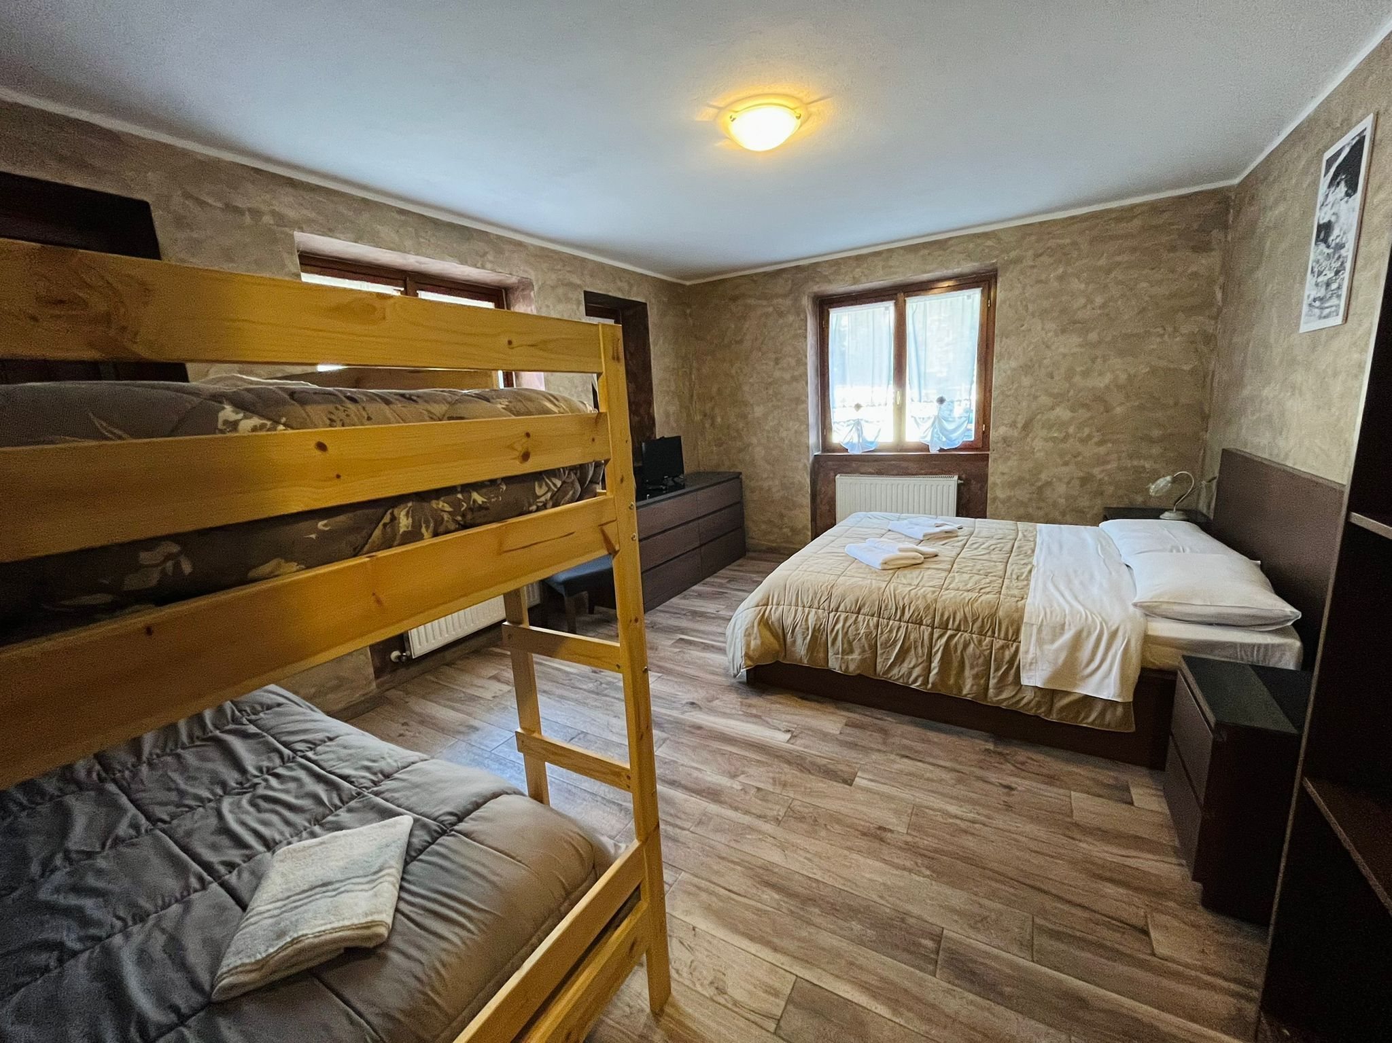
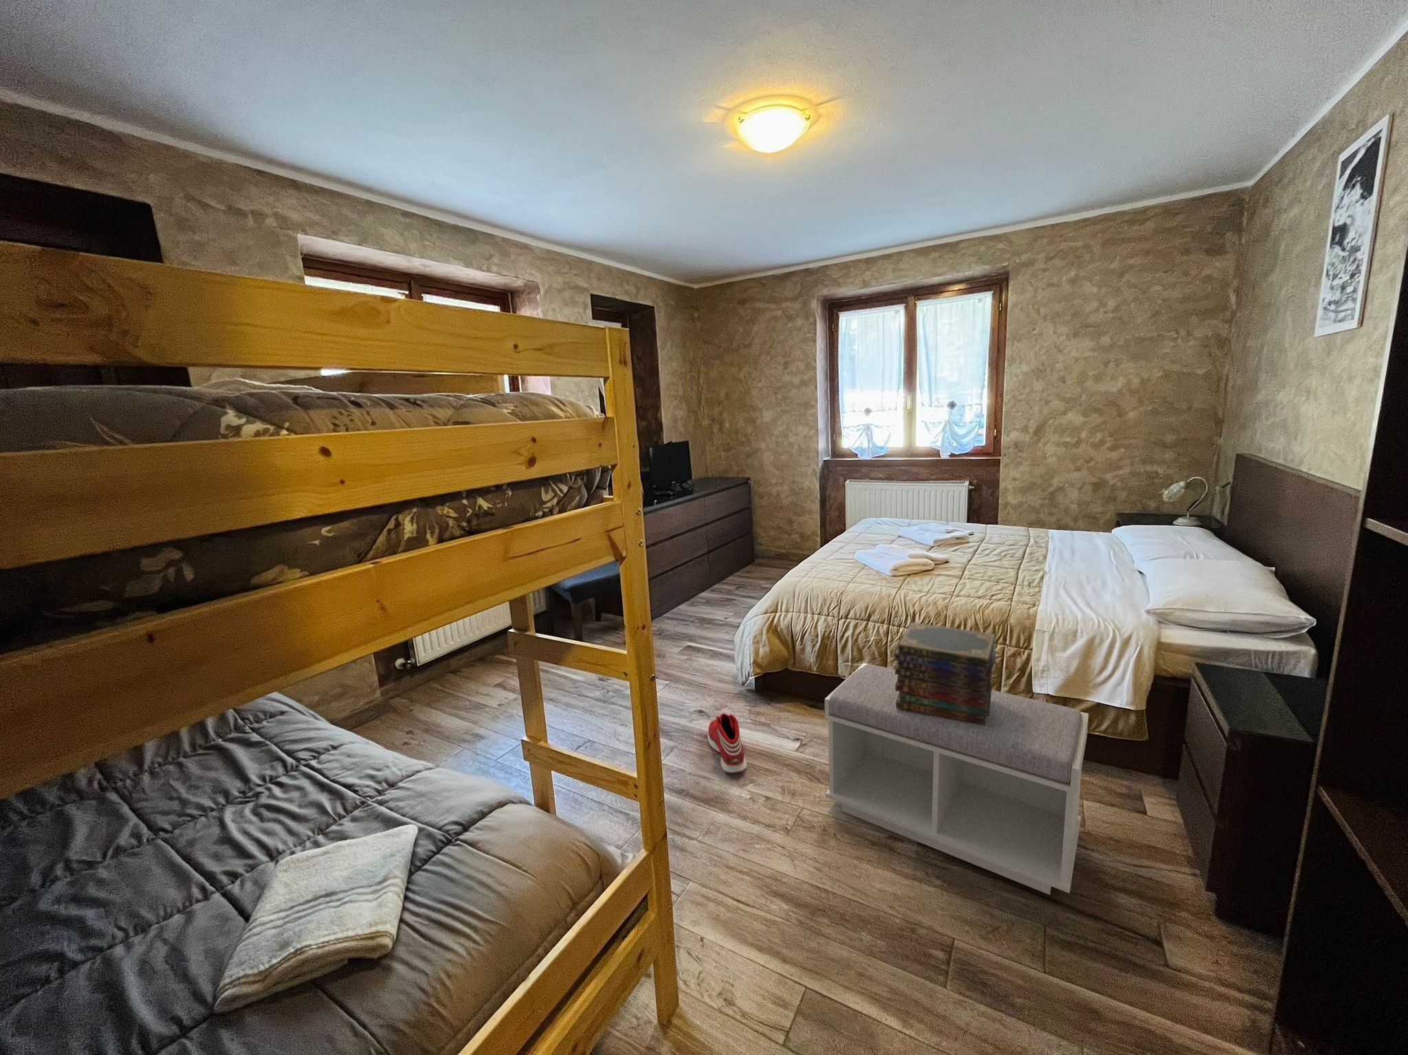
+ sneaker [706,713,747,775]
+ book stack [894,622,998,725]
+ bench [824,663,1089,895]
